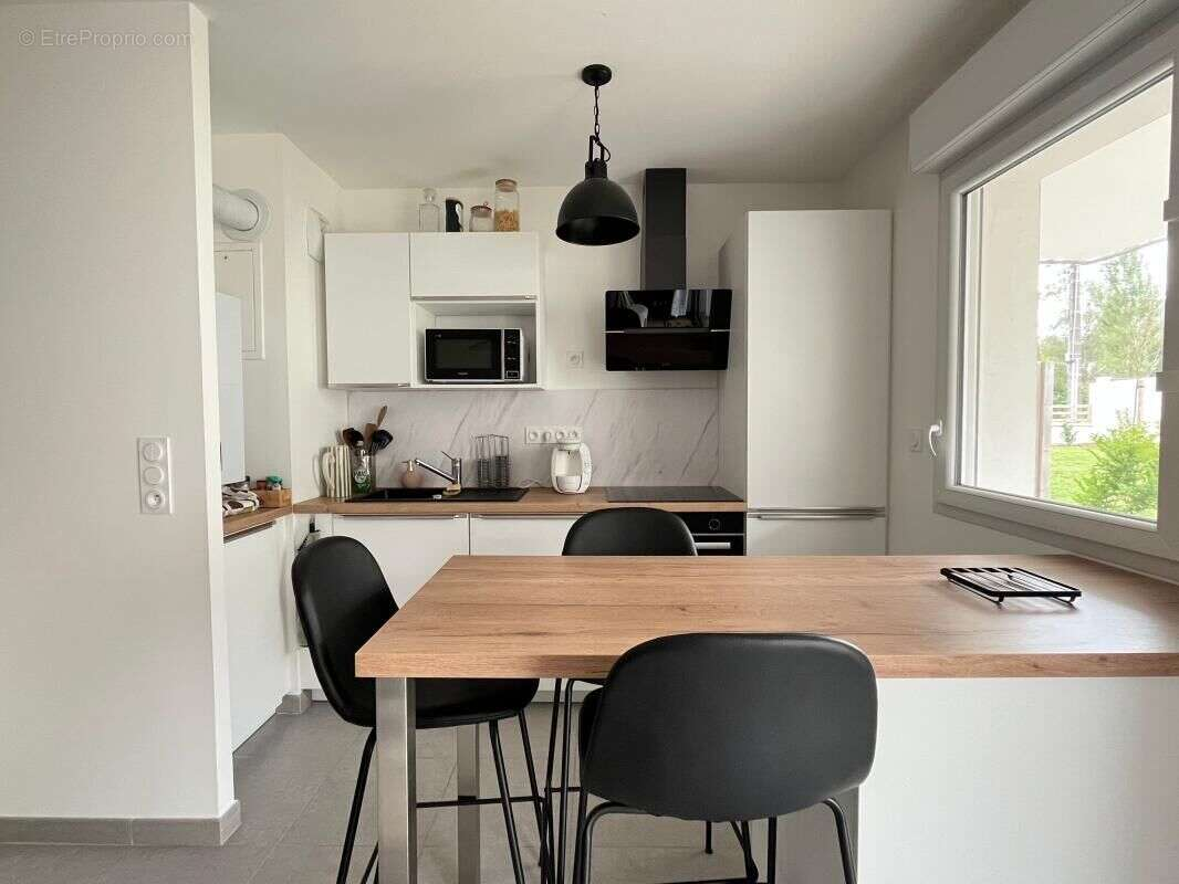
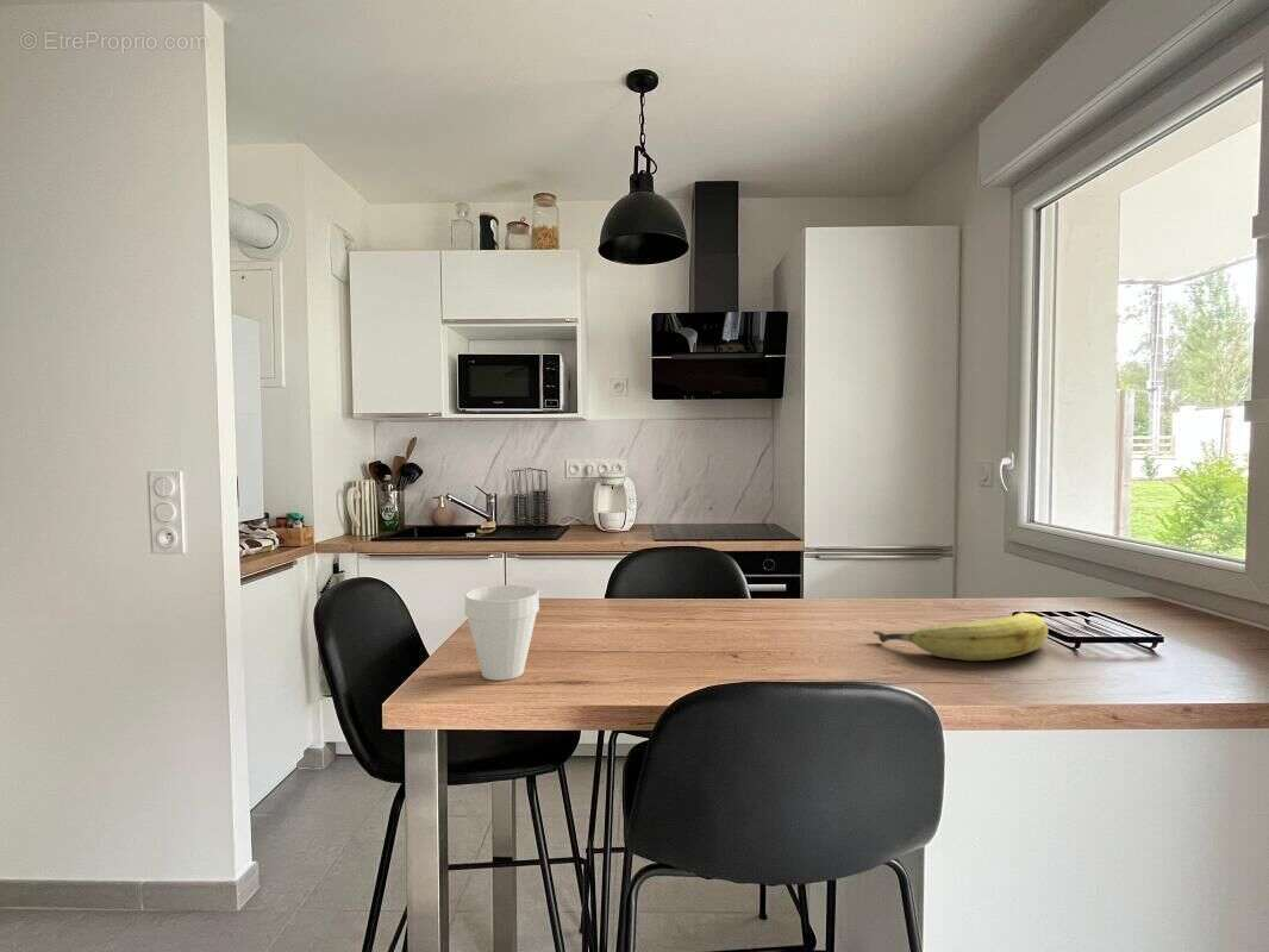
+ cup [463,584,540,682]
+ fruit [871,612,1049,662]
